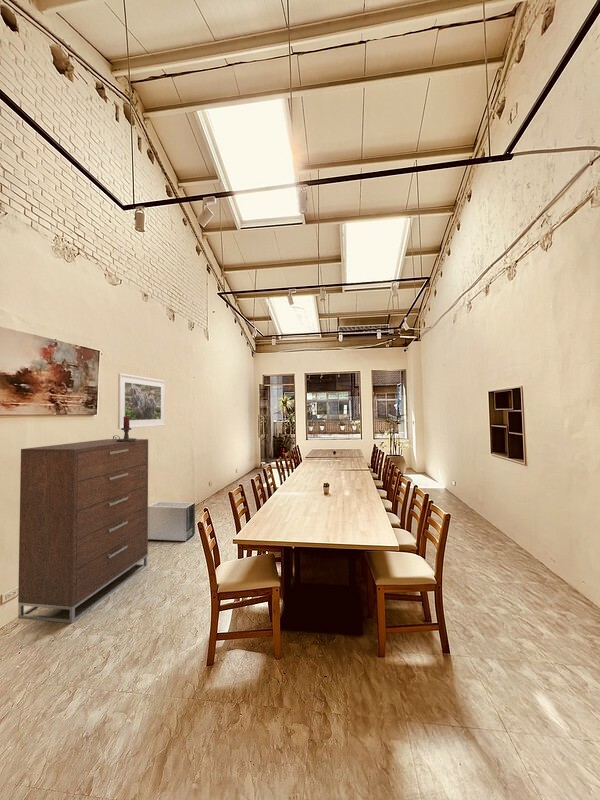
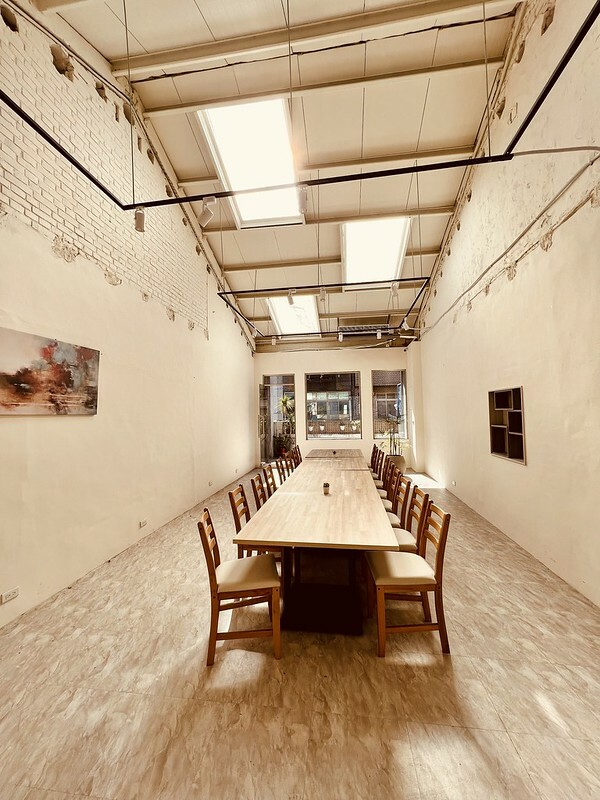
- candle holder [112,416,137,442]
- dresser [17,438,149,624]
- air purifier [148,501,196,543]
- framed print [117,372,166,430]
